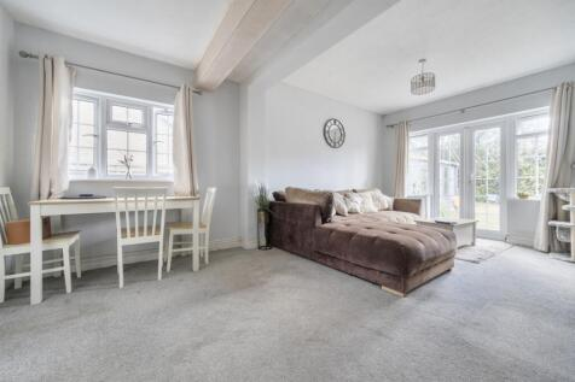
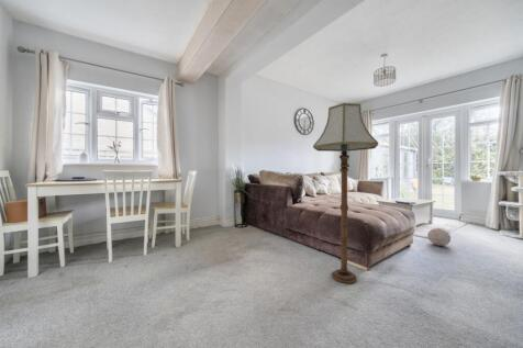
+ floor lamp [312,101,379,284]
+ decorative ball [426,227,452,247]
